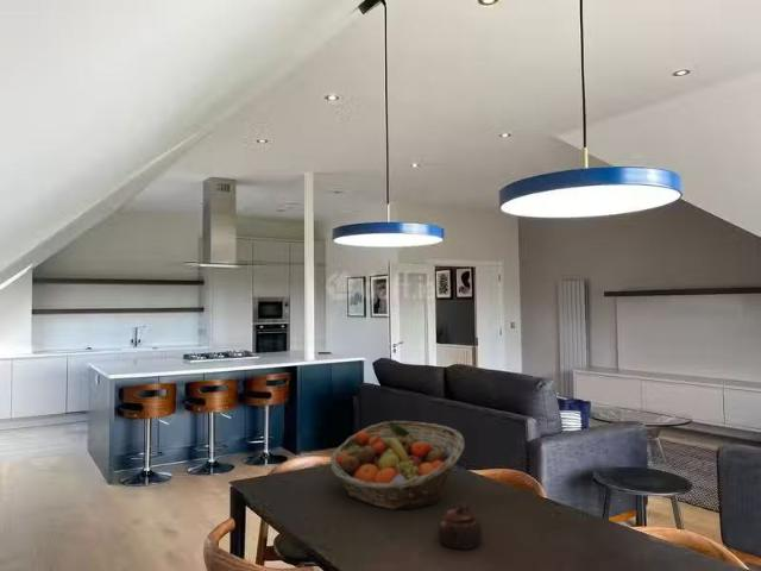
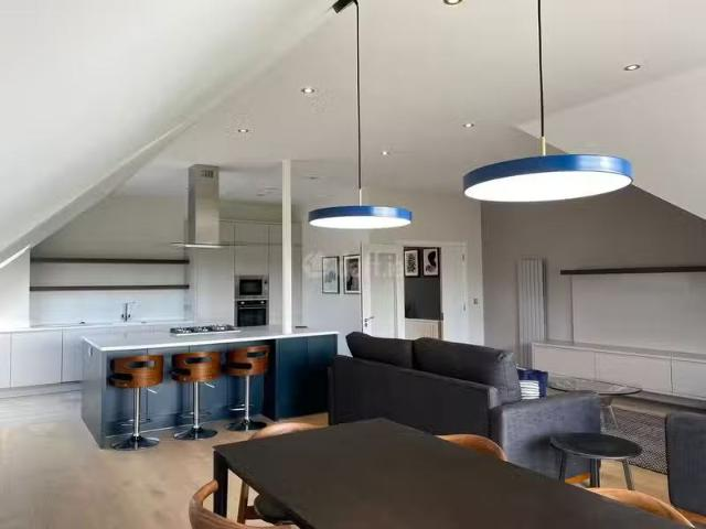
- fruit basket [329,420,466,510]
- teapot [436,501,483,551]
